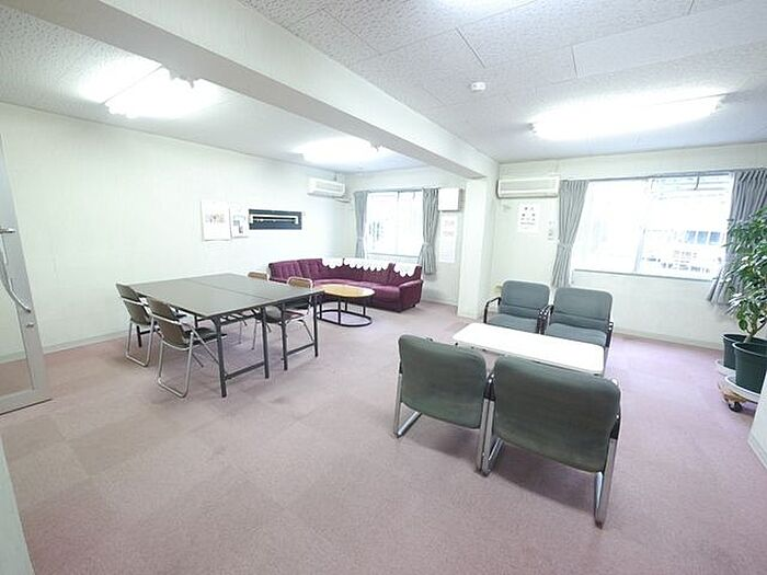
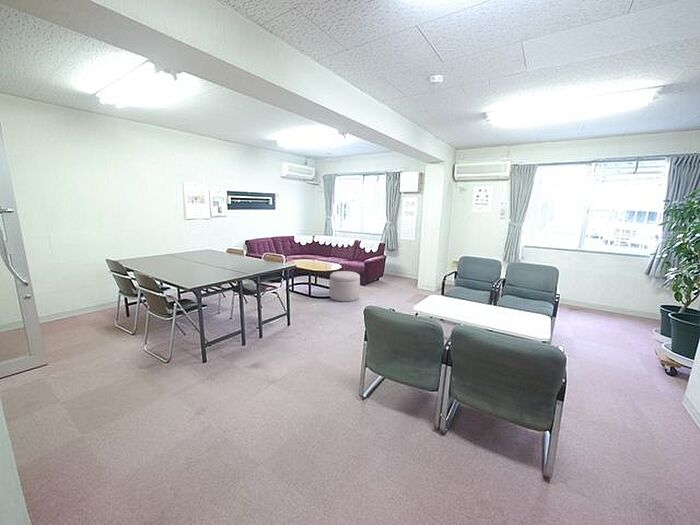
+ ottoman [329,270,361,302]
